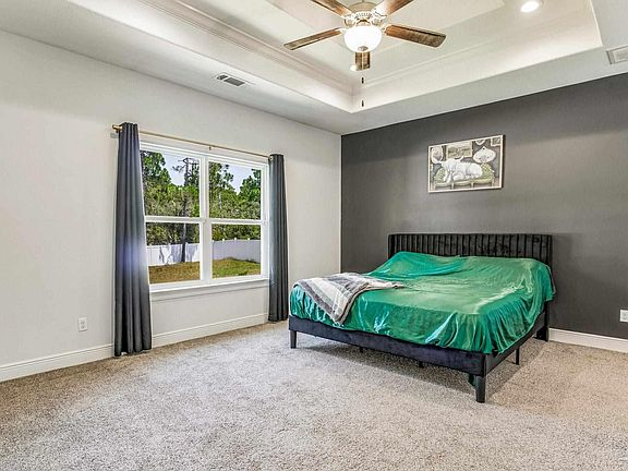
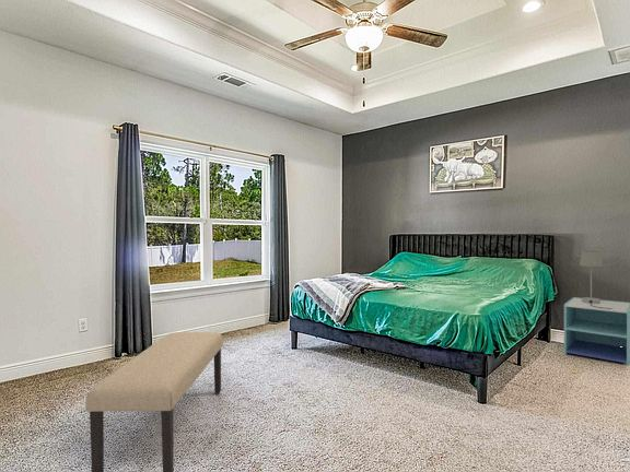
+ table lamp [579,250,611,309]
+ nightstand [563,296,630,367]
+ bench [84,331,224,472]
